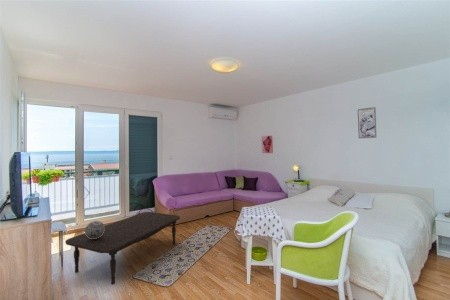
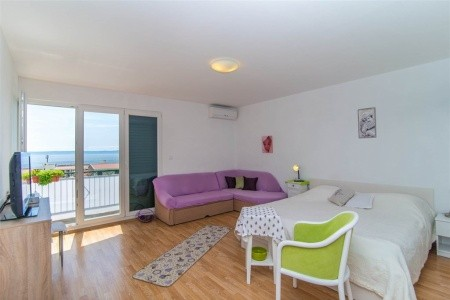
- decorative sphere [84,220,105,239]
- coffee table [64,211,181,286]
